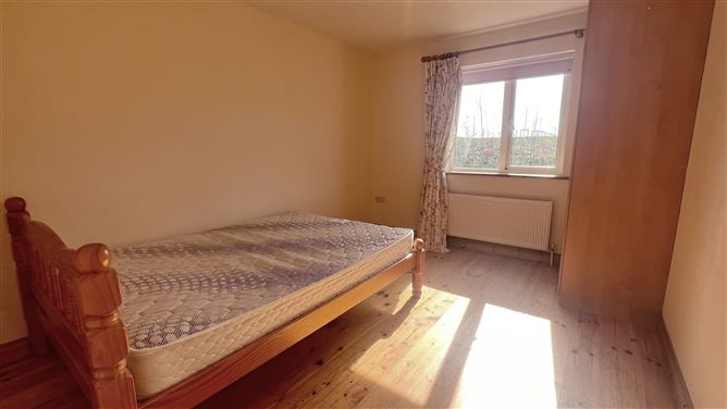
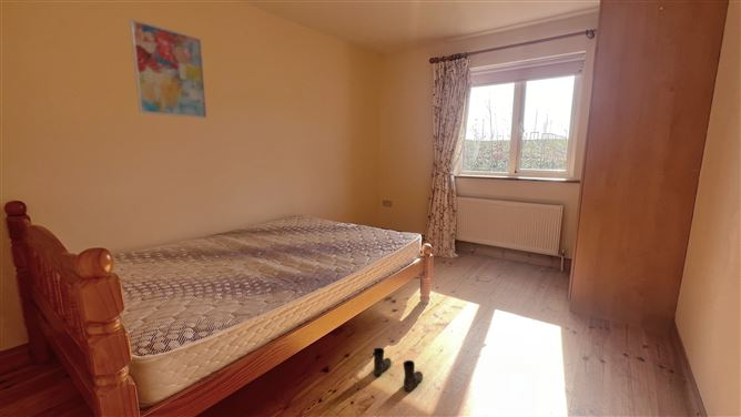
+ wall art [128,18,209,120]
+ boots [372,347,424,393]
